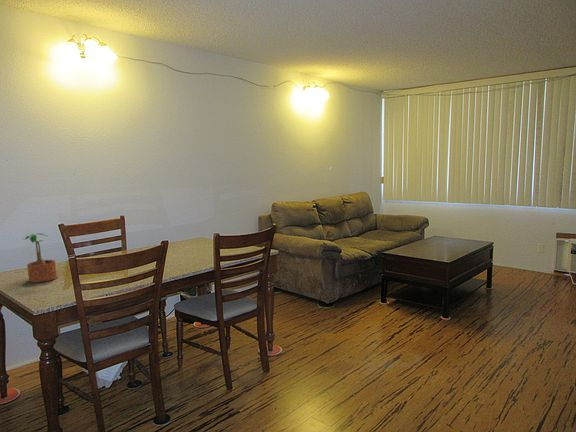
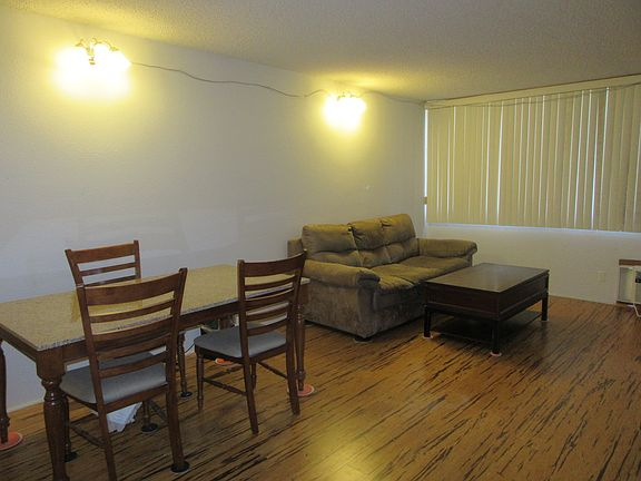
- potted plant [22,232,58,283]
